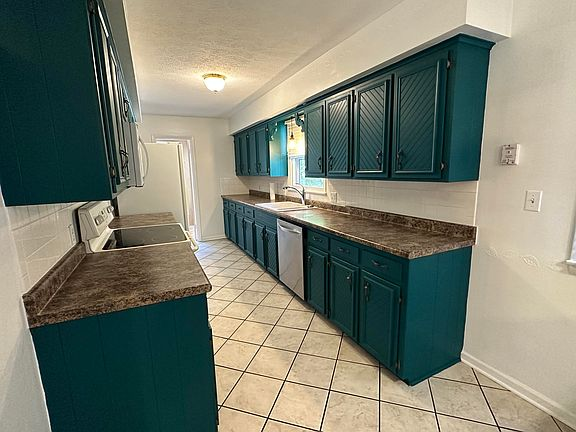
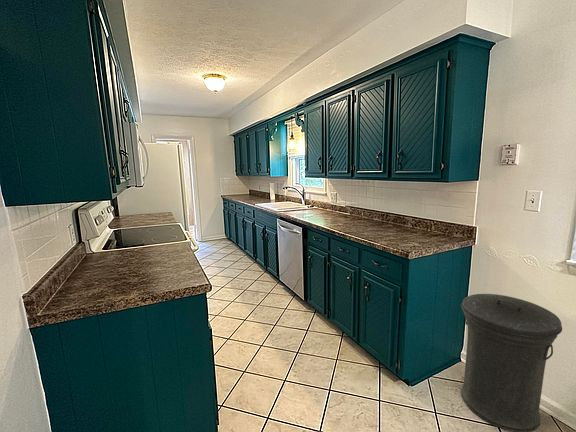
+ trash can [460,293,563,432]
